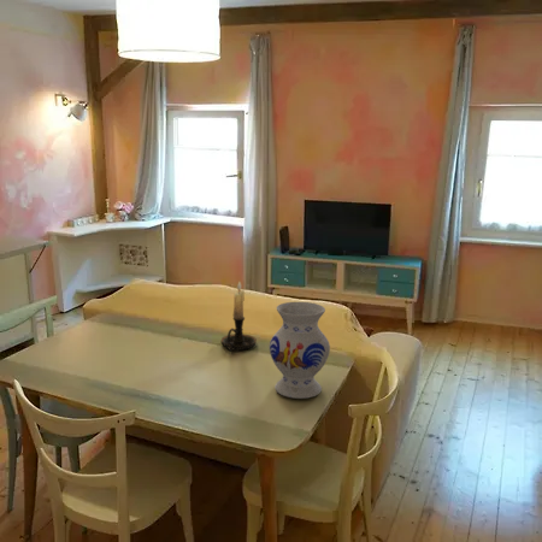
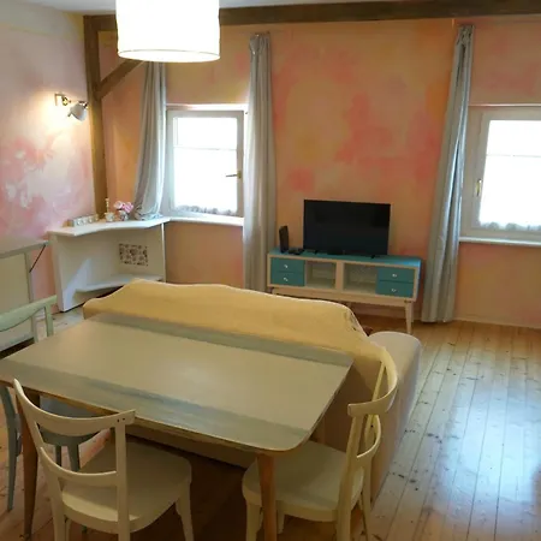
- vase [269,301,331,400]
- candle holder [220,281,258,353]
